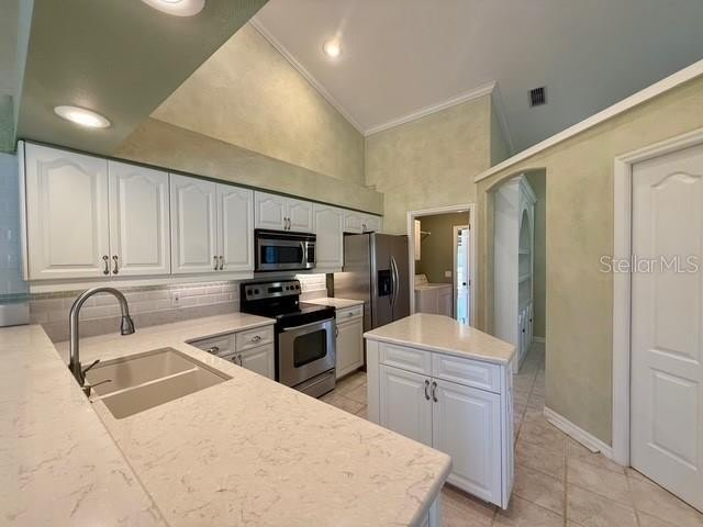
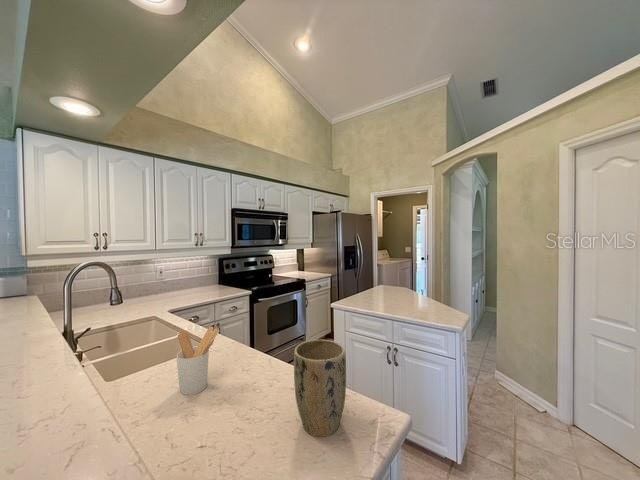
+ utensil holder [176,326,220,396]
+ plant pot [293,339,347,438]
